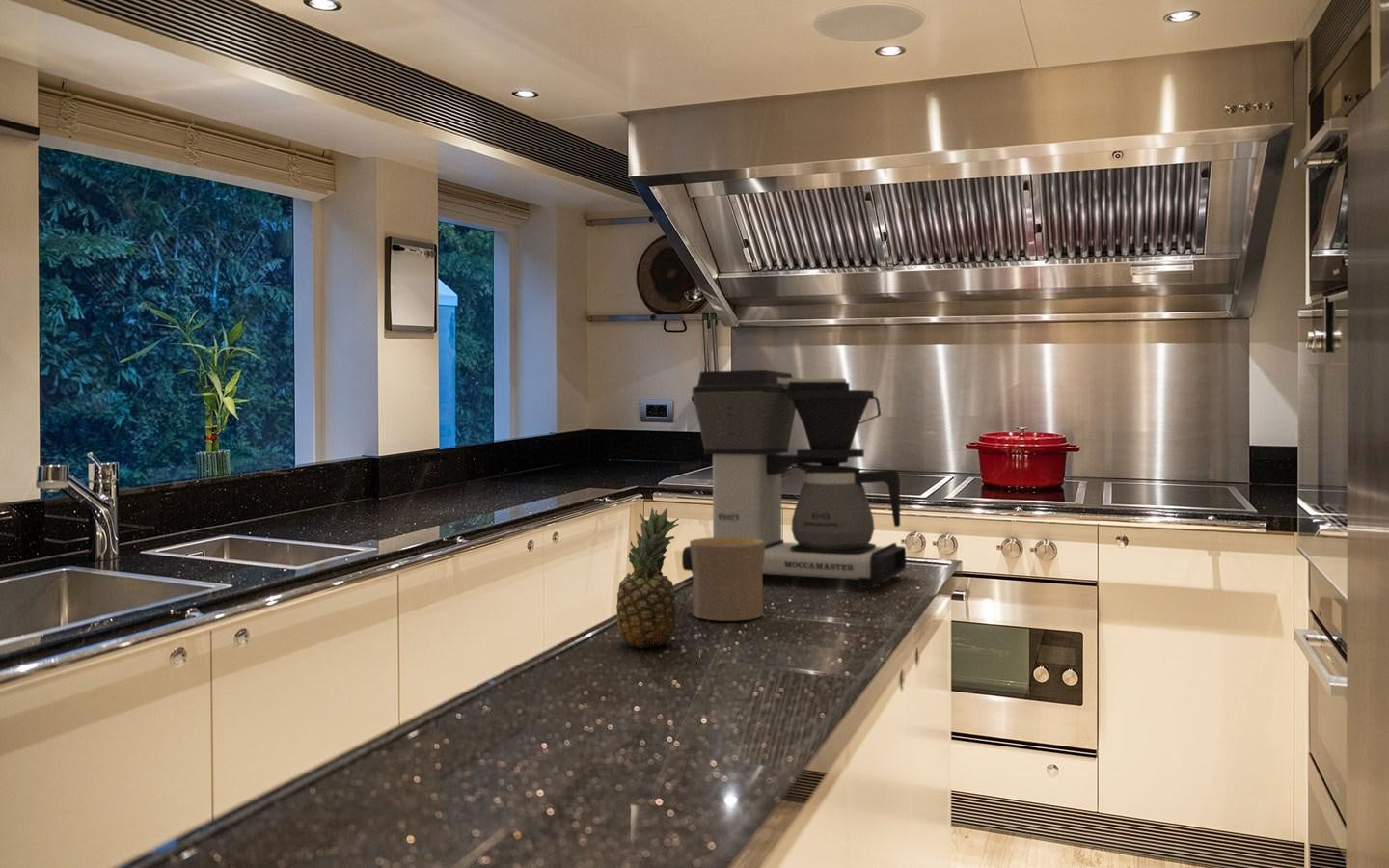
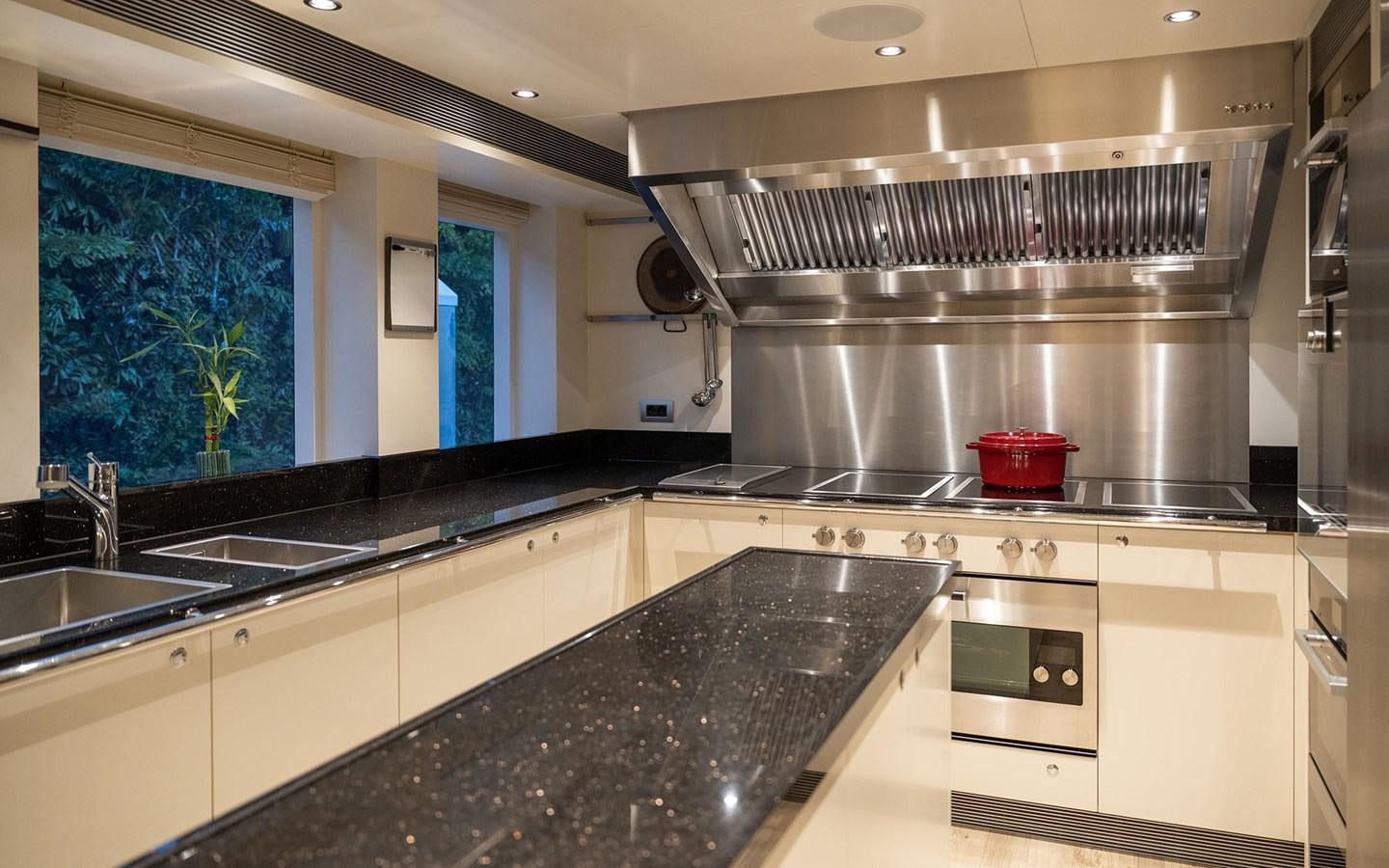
- cup [689,536,766,621]
- fruit [615,507,680,649]
- coffee maker [681,369,907,589]
